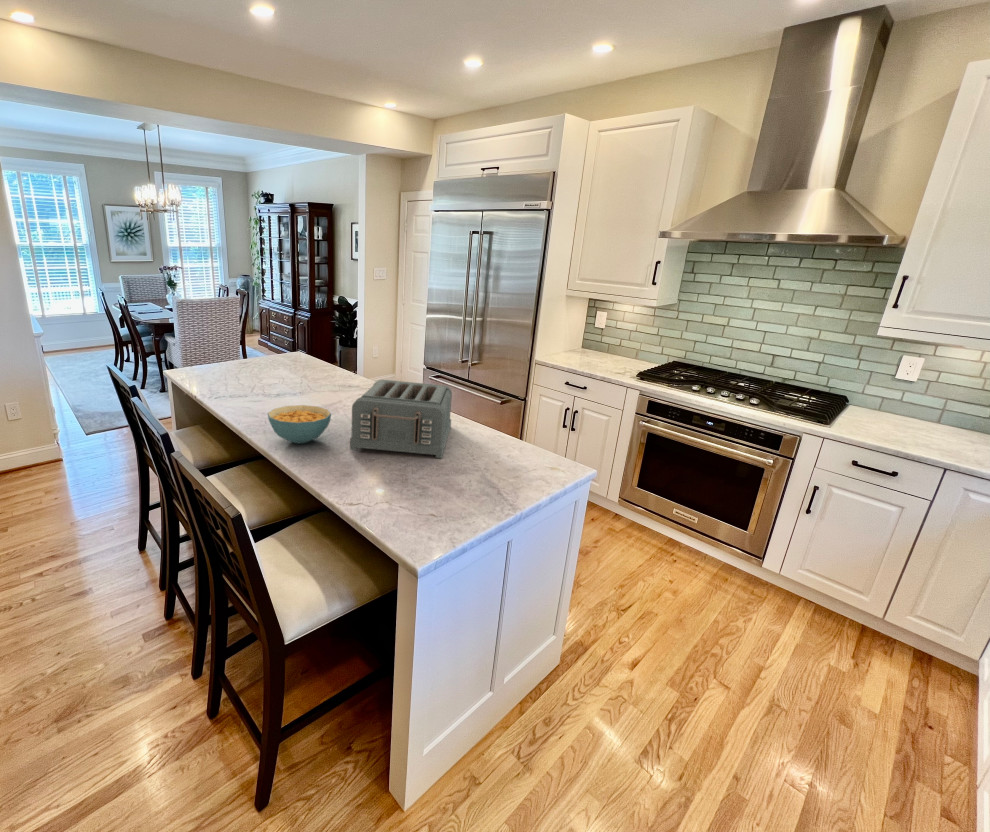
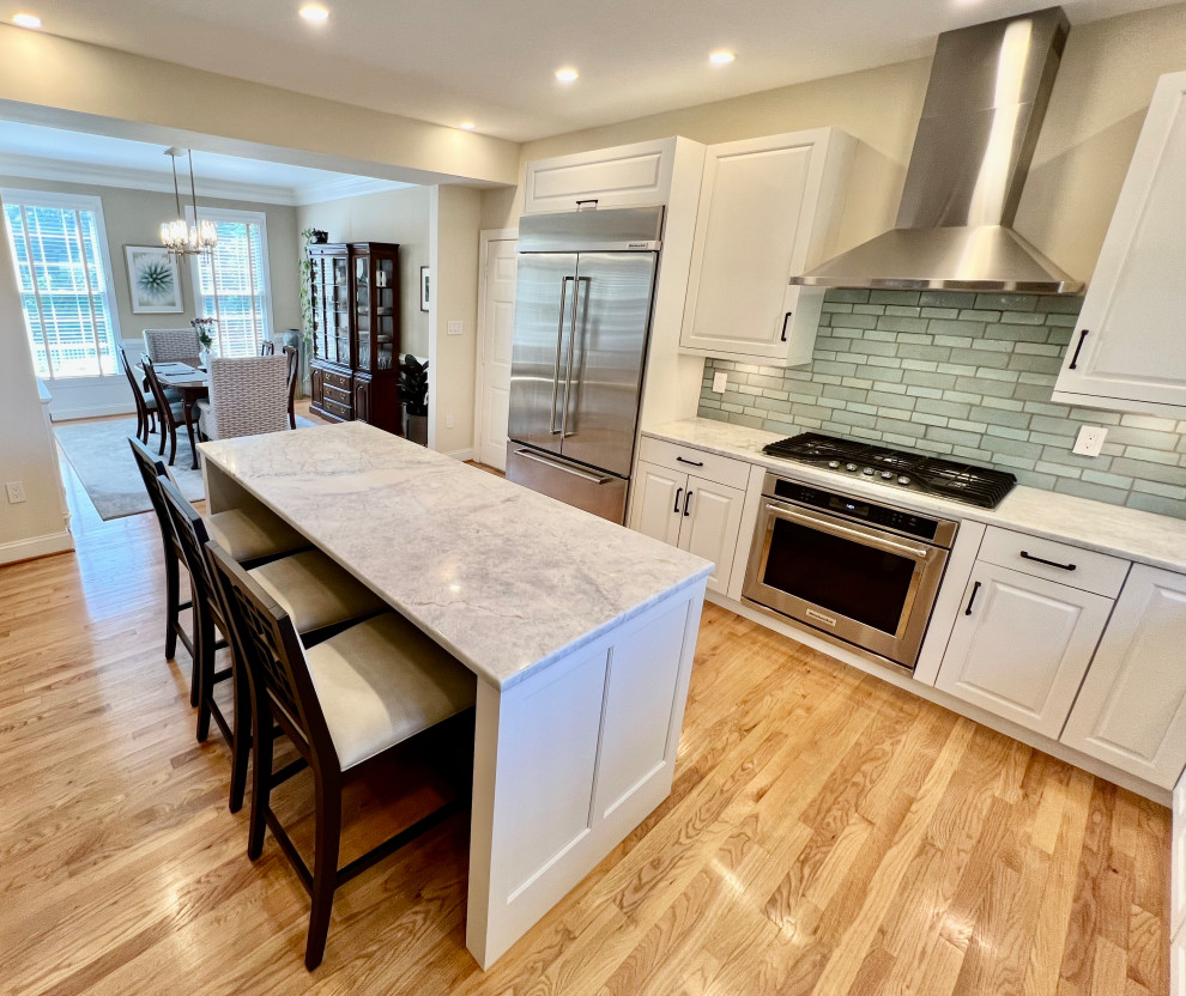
- toaster [349,379,453,459]
- cereal bowl [266,404,332,444]
